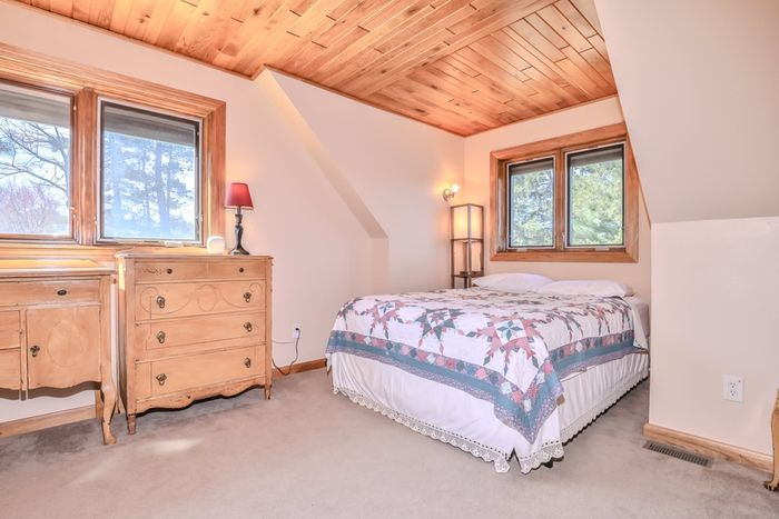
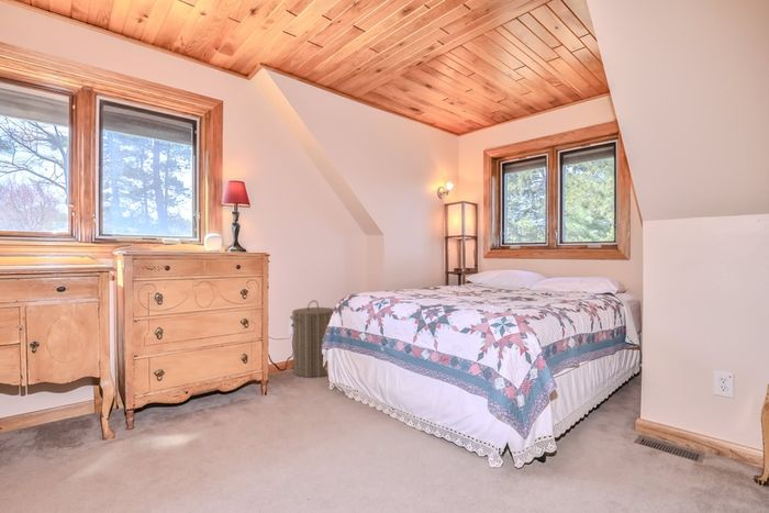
+ laundry hamper [289,300,335,379]
